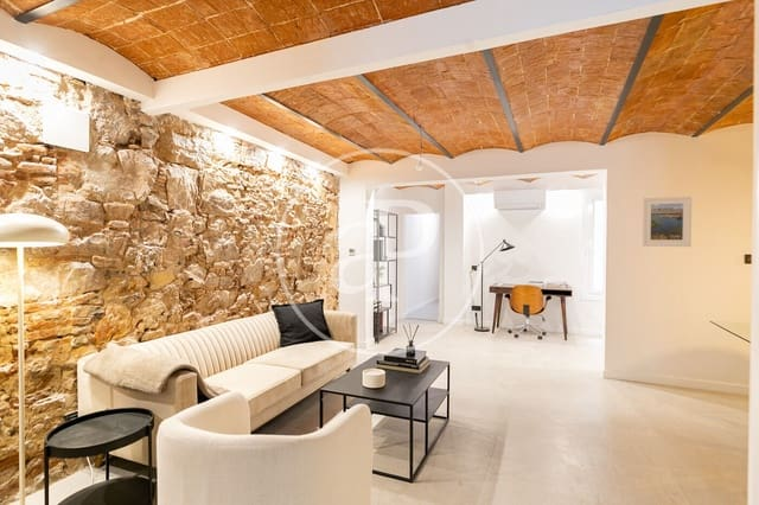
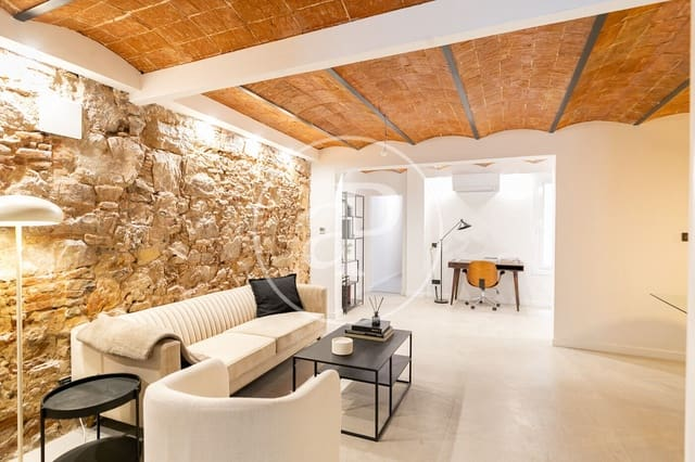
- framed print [642,196,693,248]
